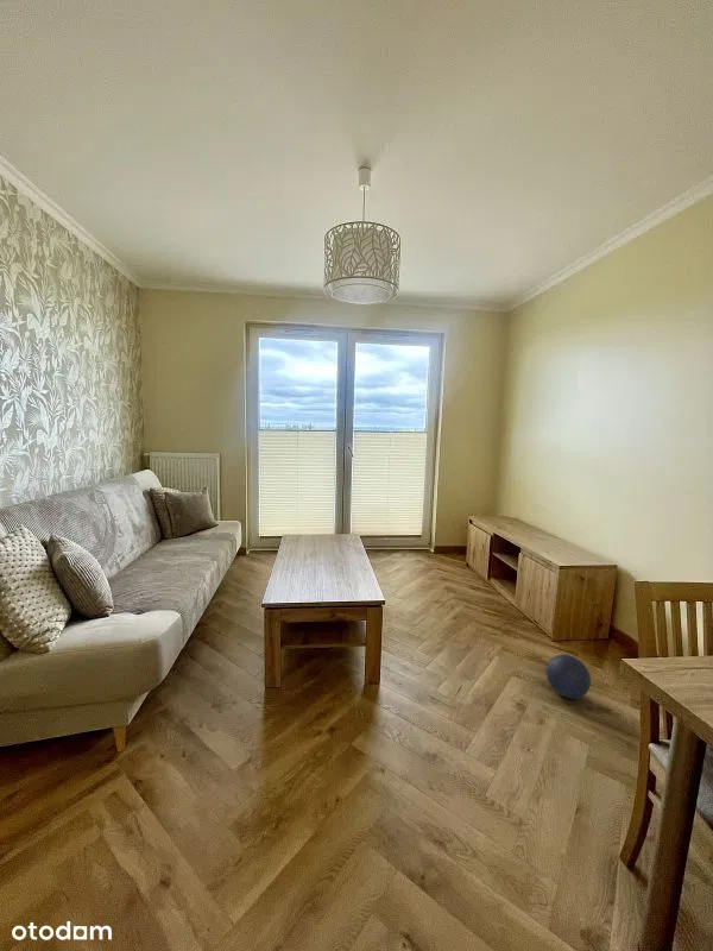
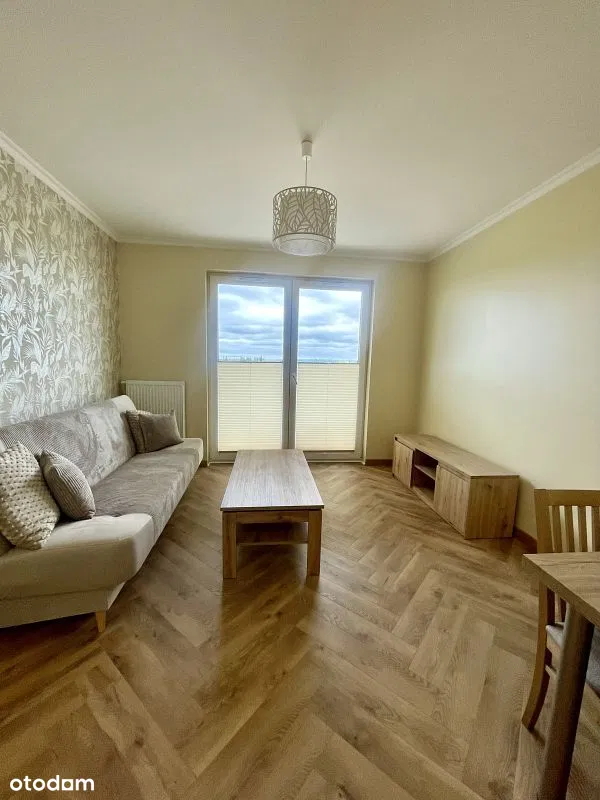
- ball [545,654,592,700]
